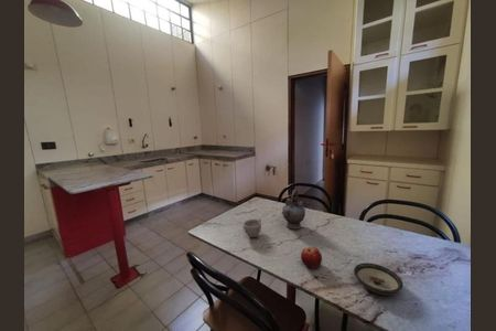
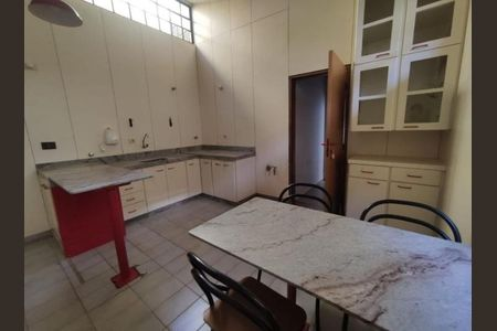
- cup [242,217,262,238]
- teapot [280,189,306,231]
- saucer [353,261,405,296]
- fruit [300,246,323,269]
